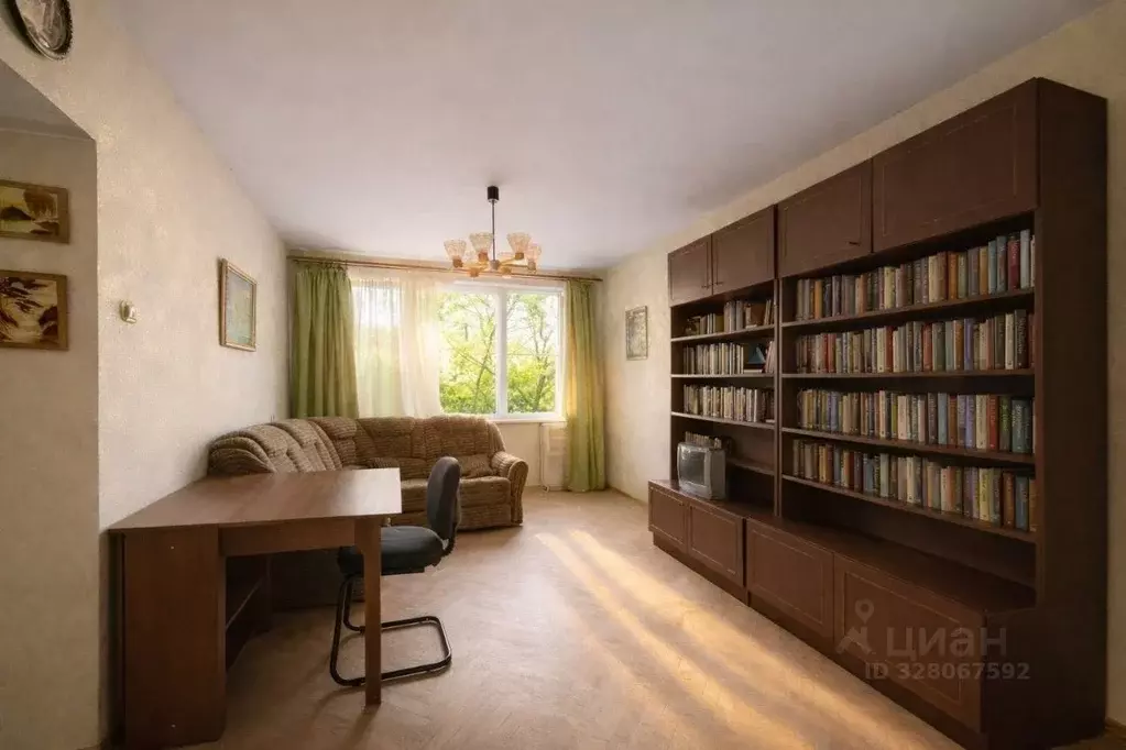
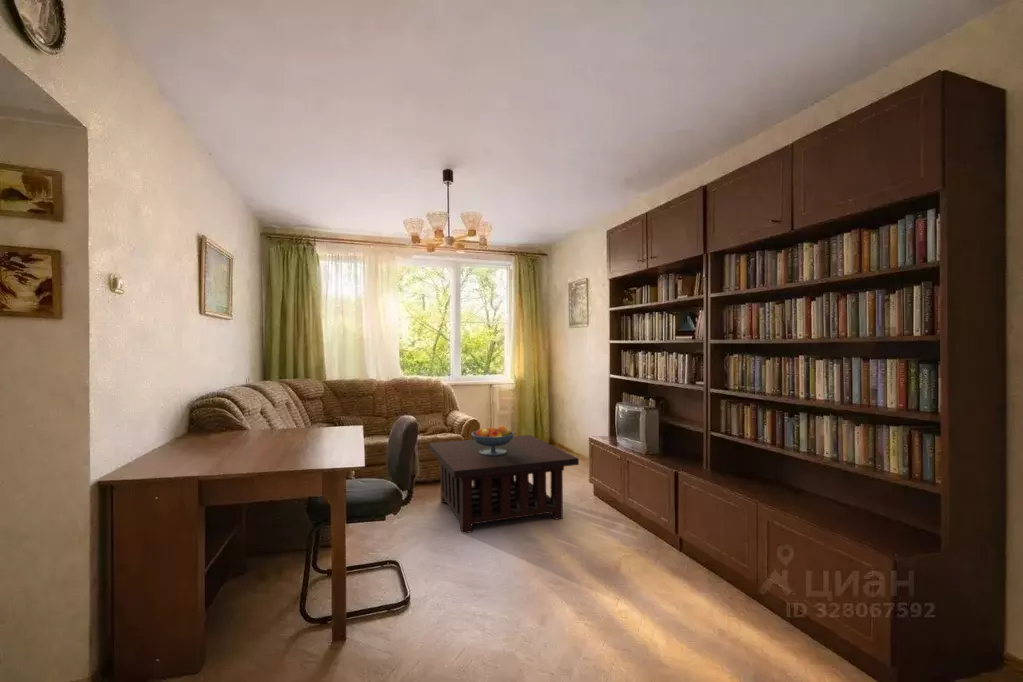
+ fruit bowl [471,424,515,456]
+ coffee table [428,434,580,534]
